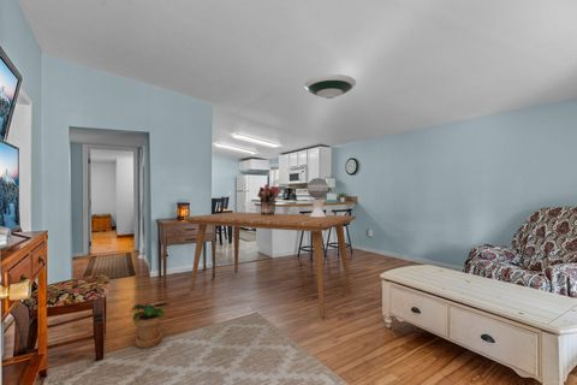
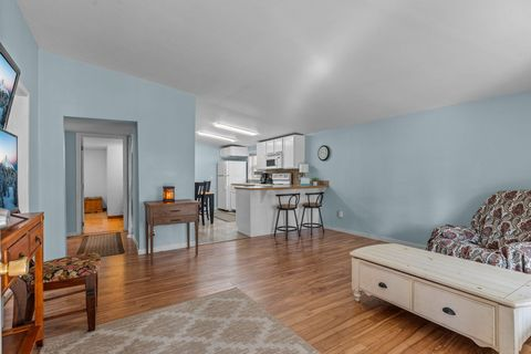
- potted plant [130,302,171,349]
- decorative sphere [305,177,329,217]
- dining table [183,211,357,319]
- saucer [303,73,357,100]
- bouquet [256,183,282,215]
